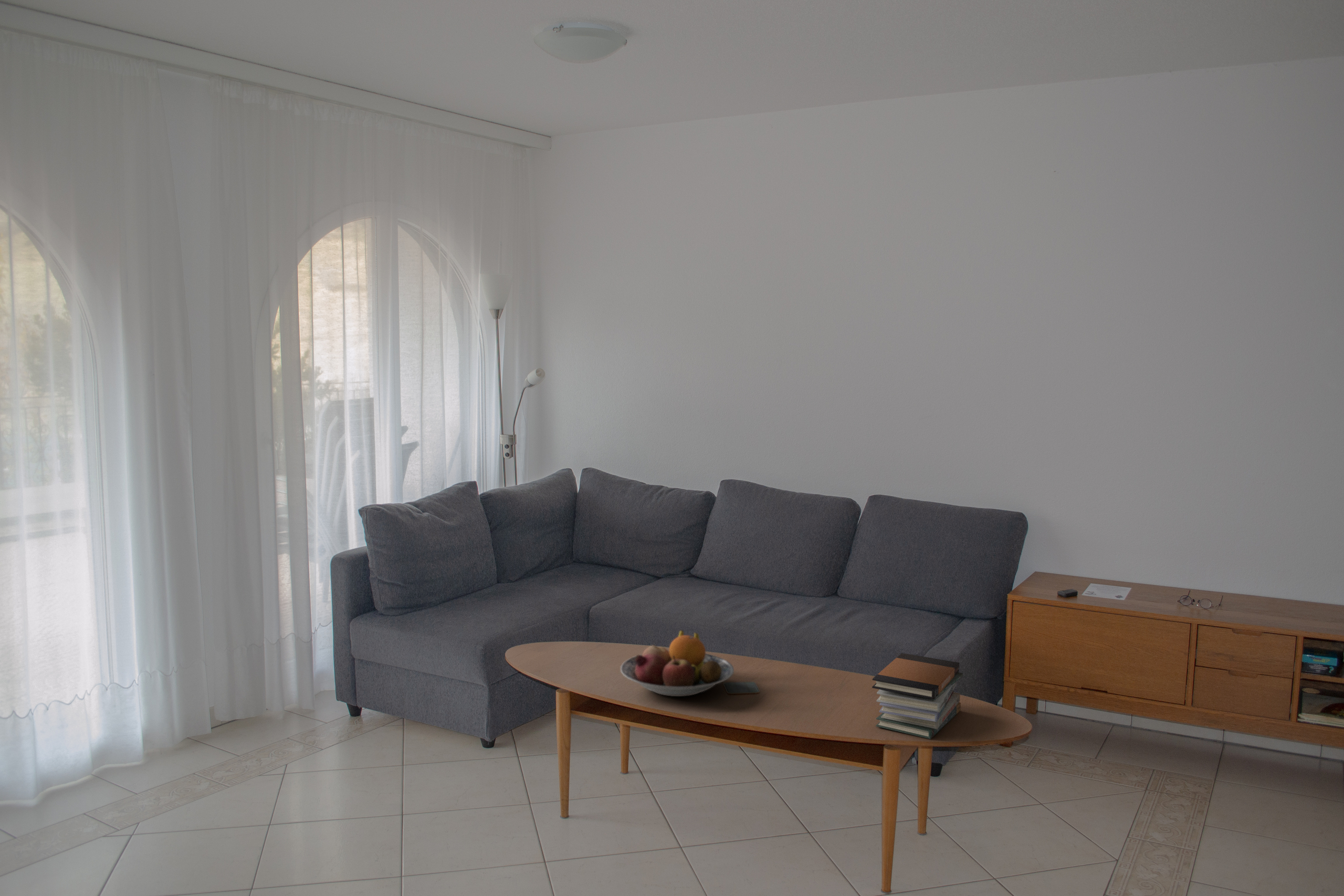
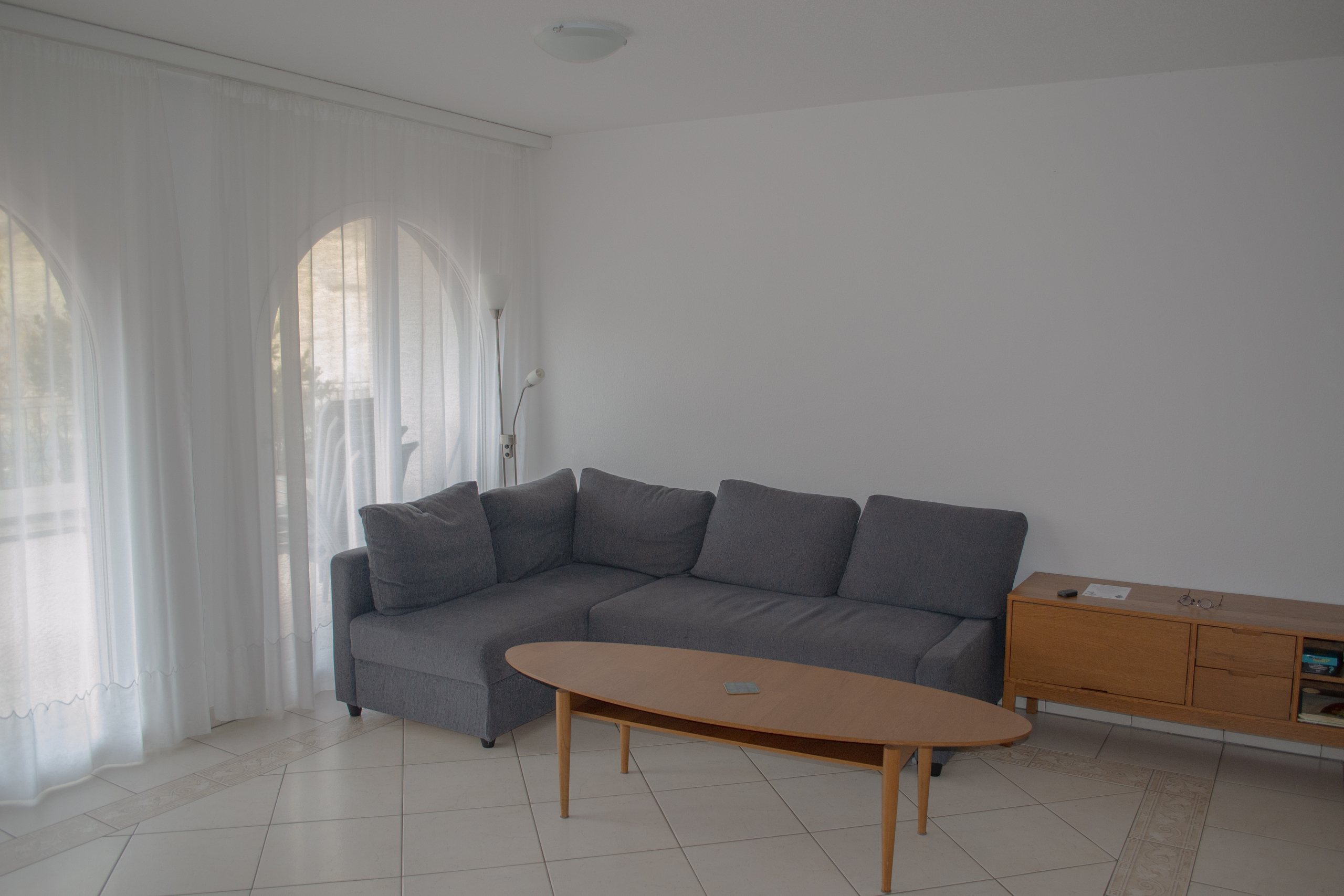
- fruit bowl [620,629,734,697]
- book stack [871,652,963,740]
